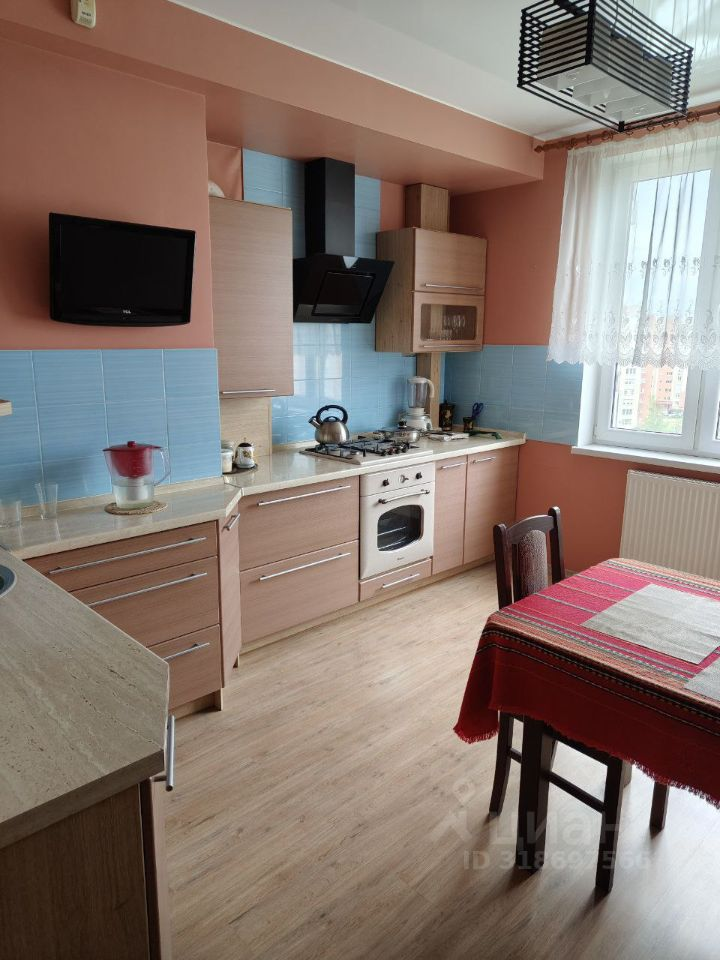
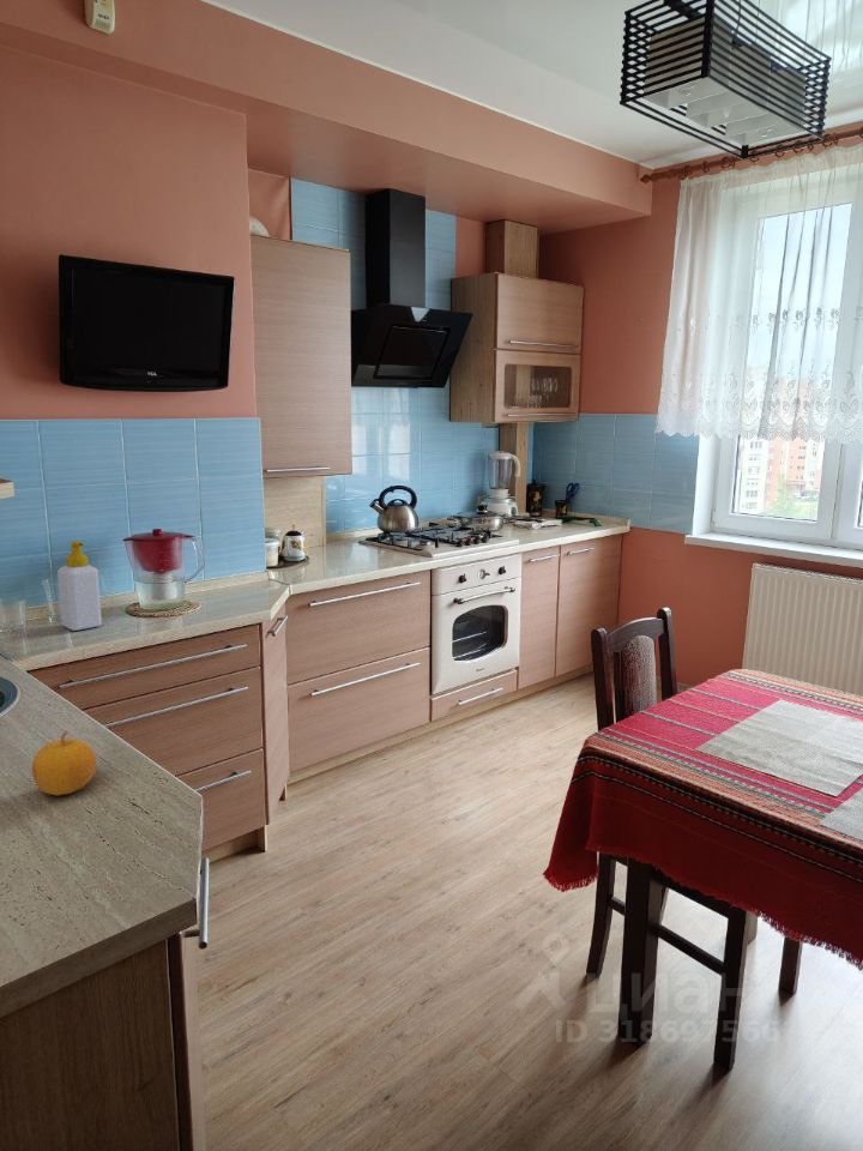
+ fruit [31,730,97,797]
+ soap bottle [56,540,103,632]
